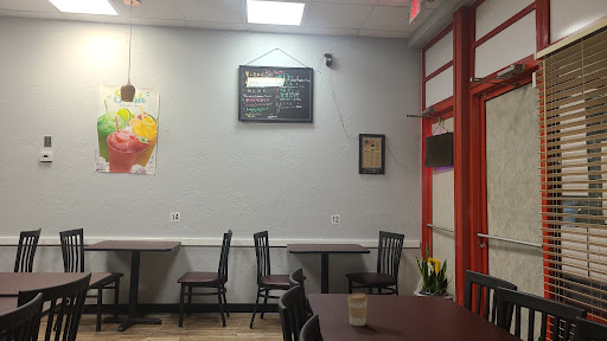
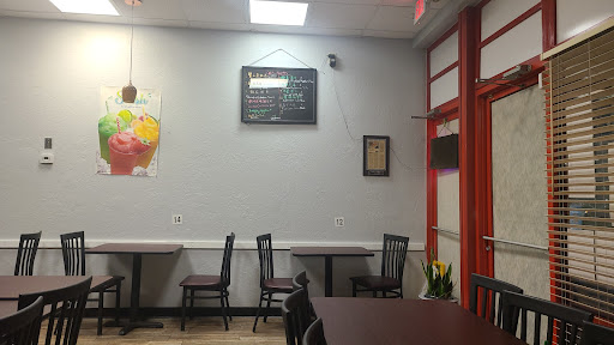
- coffee cup [346,292,369,327]
